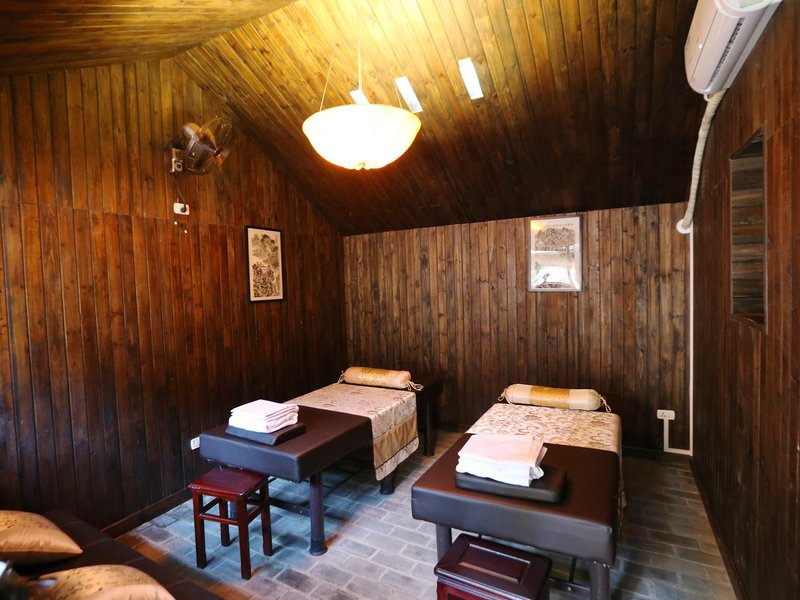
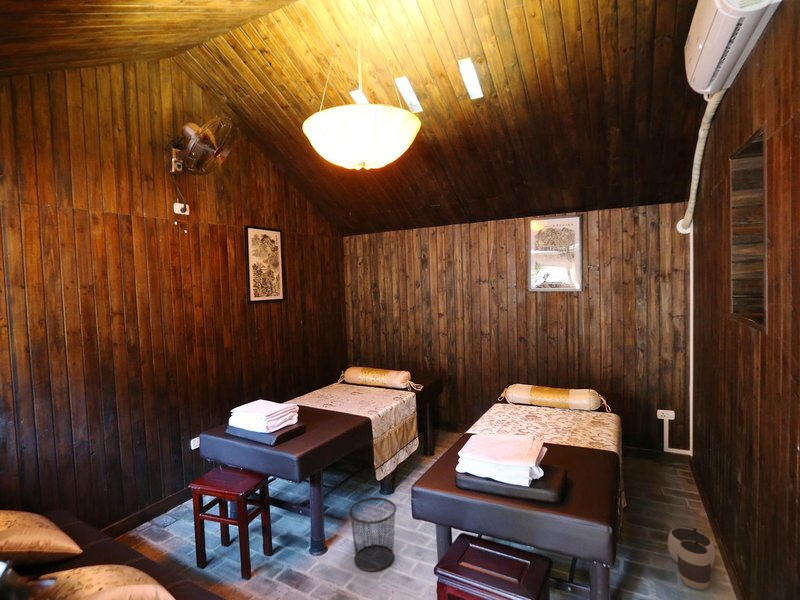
+ waste bin [348,496,397,572]
+ waste basket [667,527,716,591]
